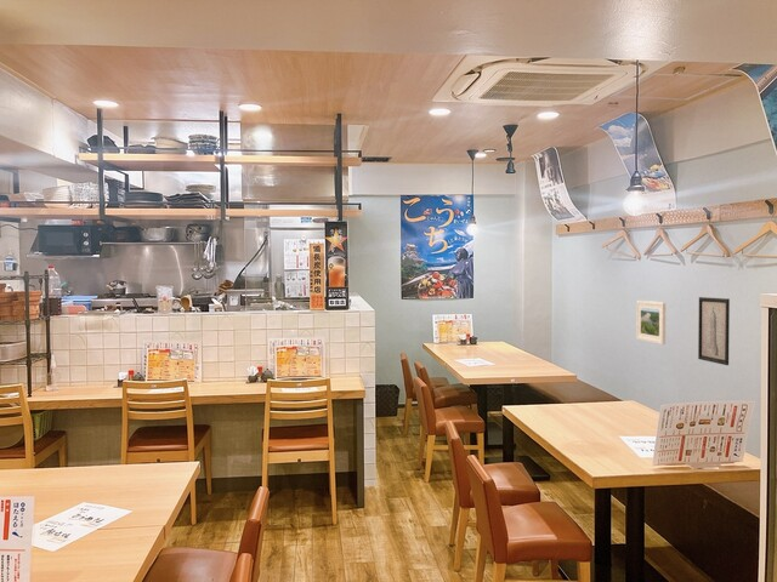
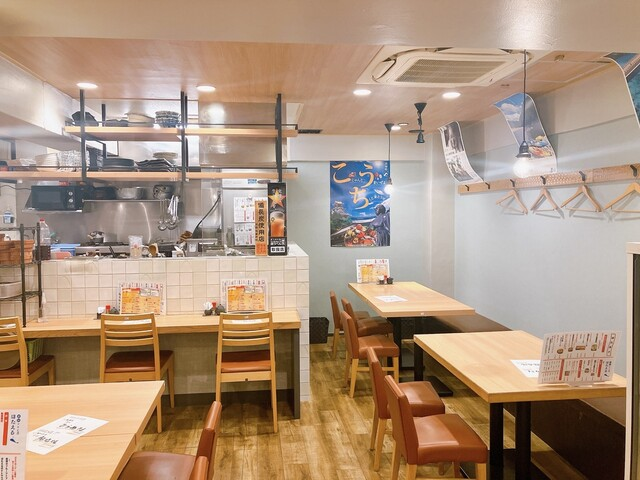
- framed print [635,299,667,346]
- wall art [697,296,731,366]
